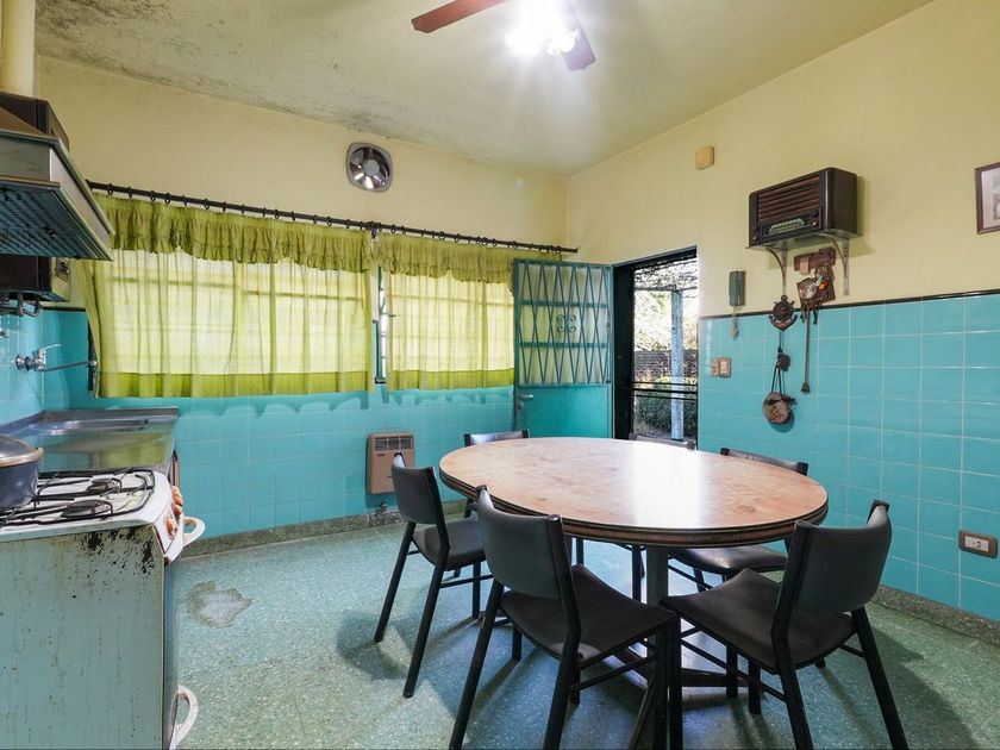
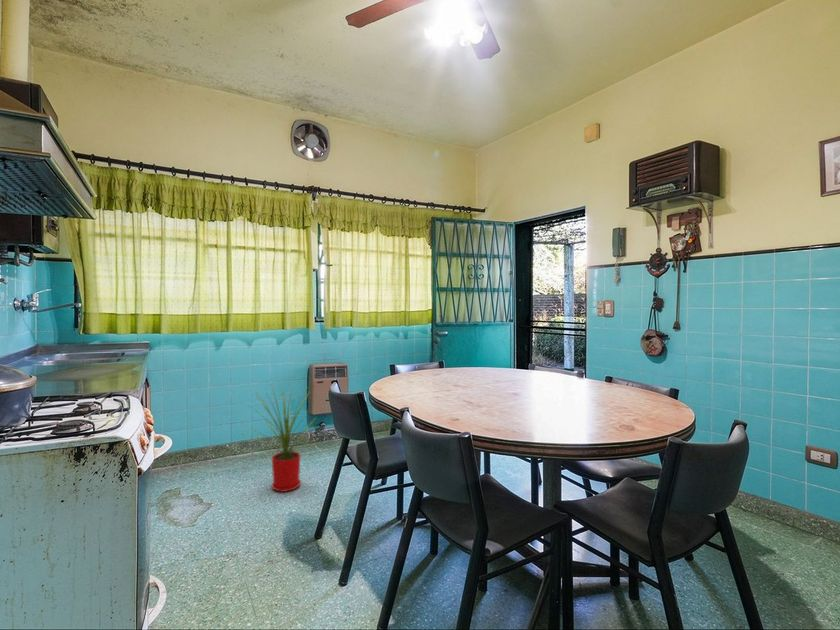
+ house plant [239,384,322,493]
